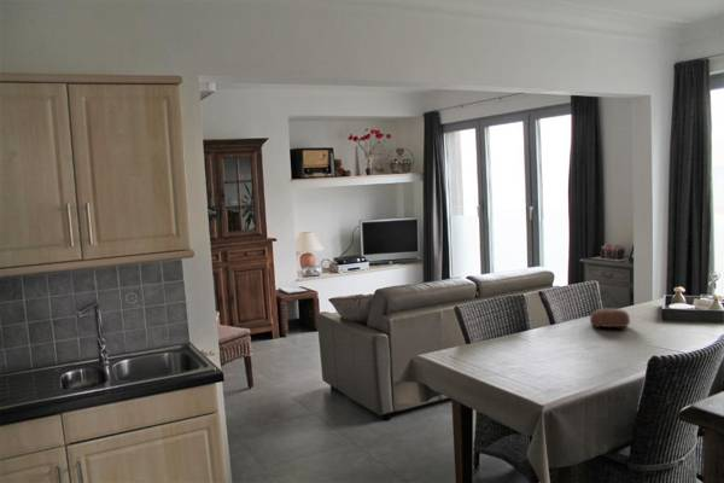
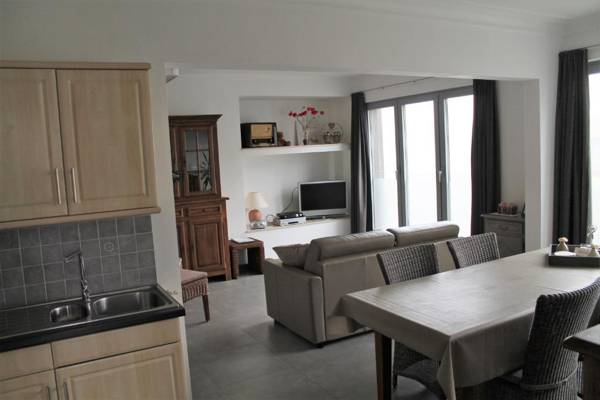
- decorative bowl [589,307,631,330]
